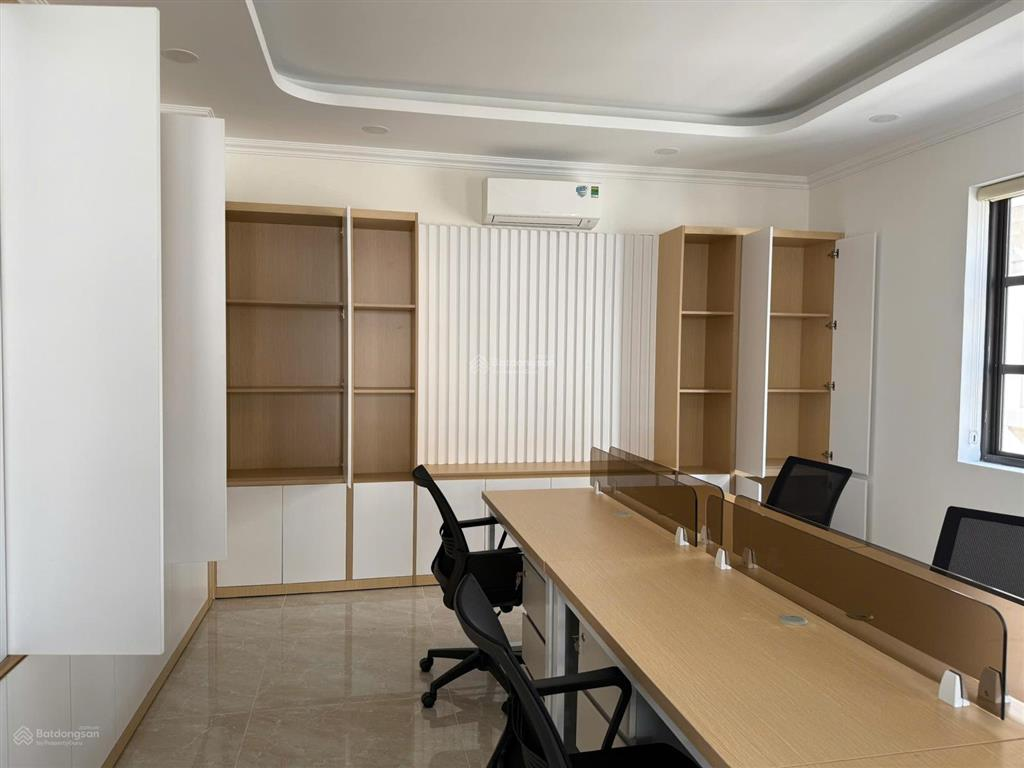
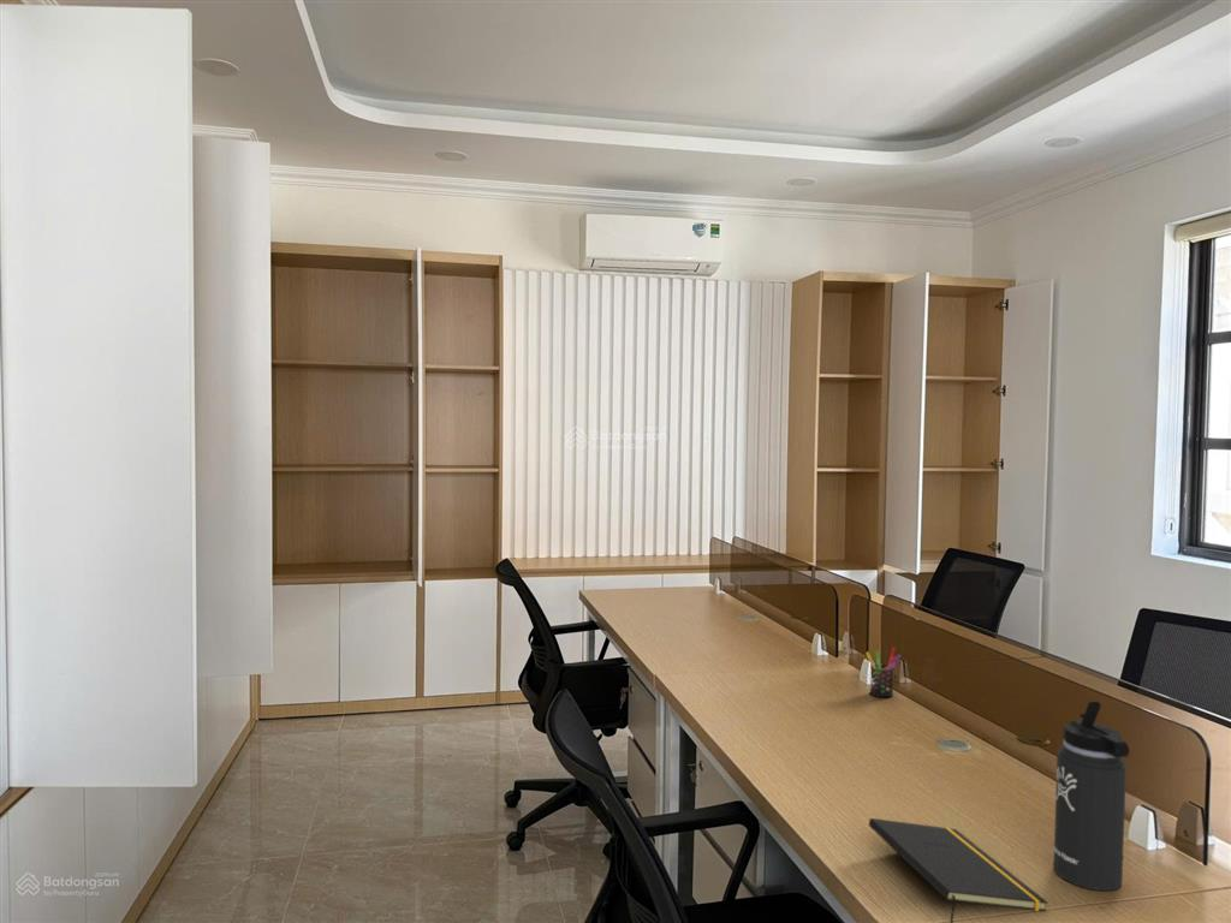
+ thermos bottle [1052,701,1130,892]
+ pen holder [864,647,902,698]
+ notepad [868,817,1049,923]
